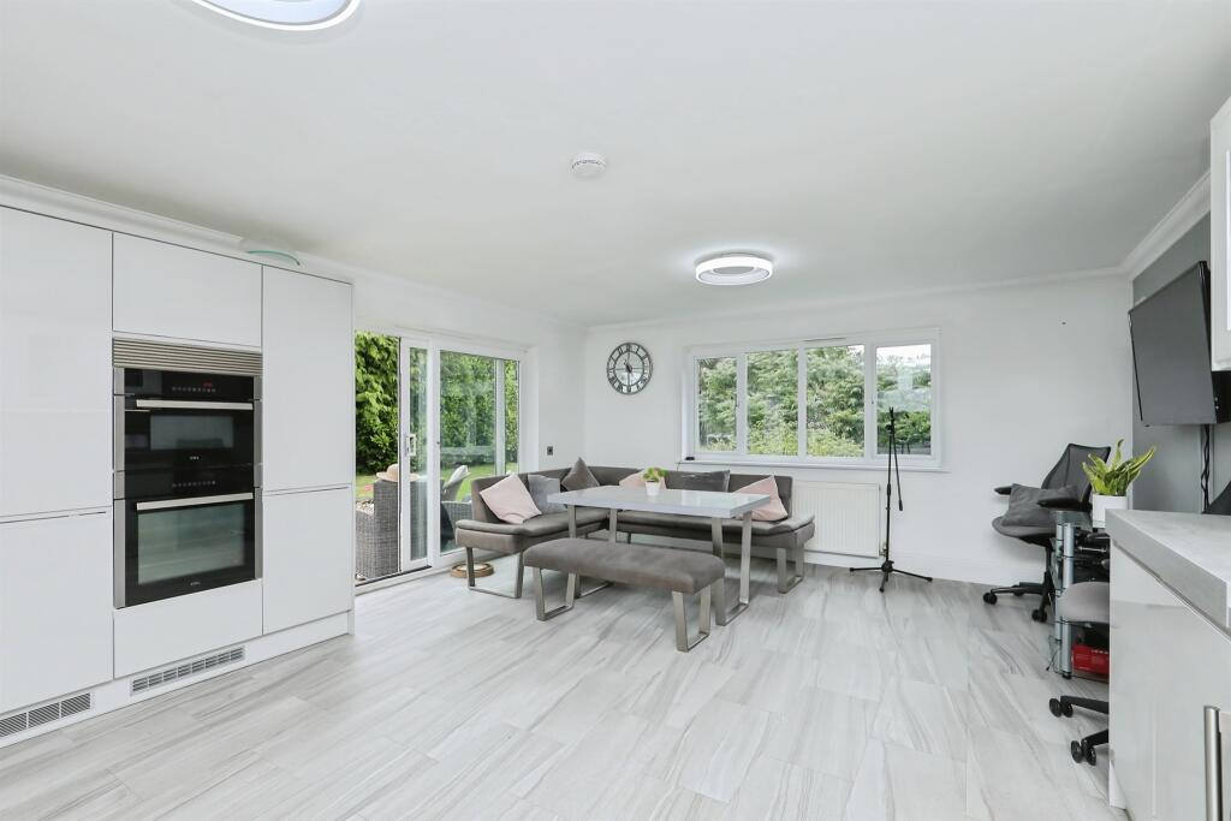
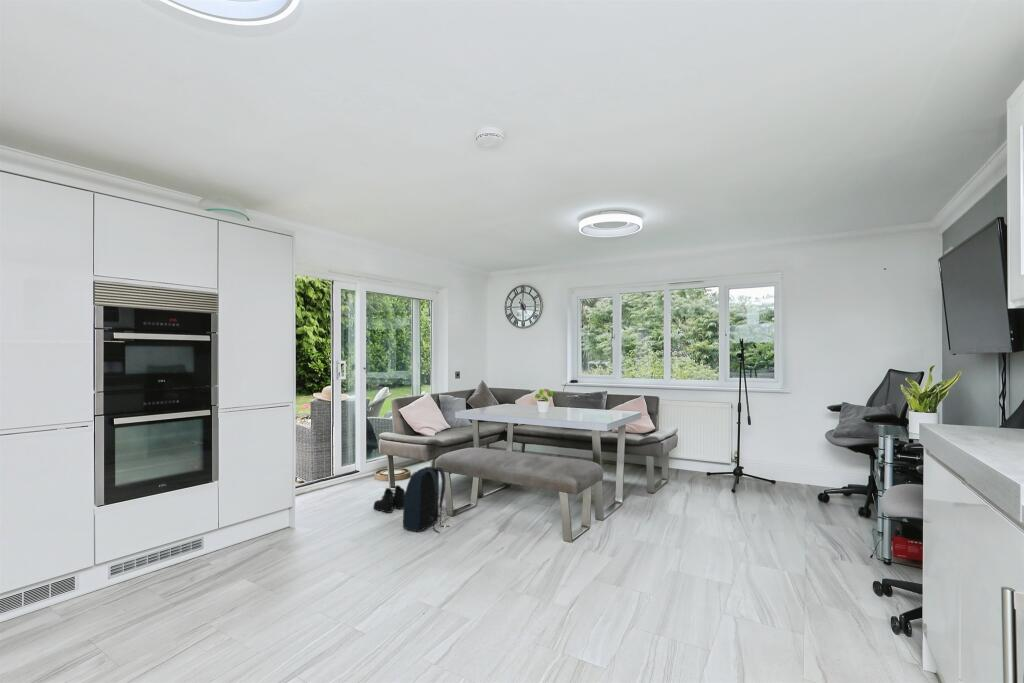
+ boots [372,484,405,514]
+ backpack [402,465,450,534]
